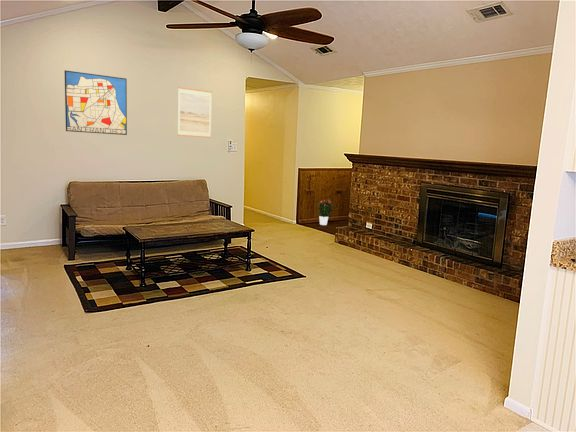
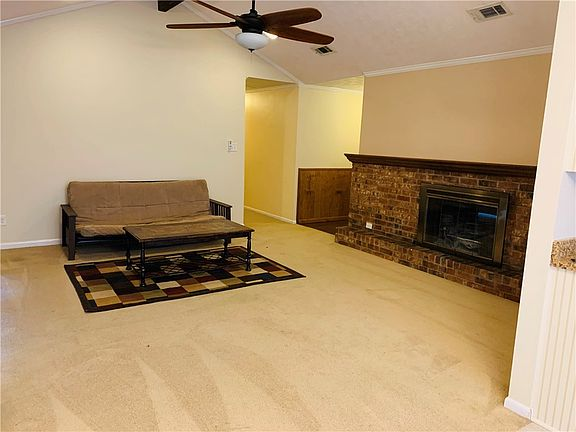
- wall art [64,69,128,136]
- wall art [177,86,213,139]
- potted flower [316,199,334,226]
